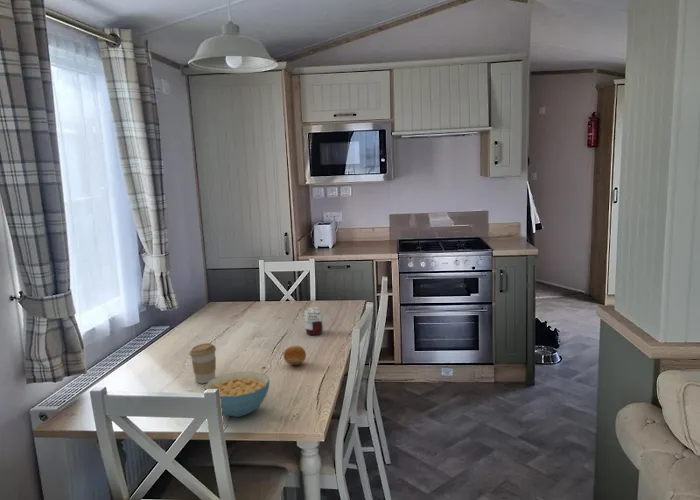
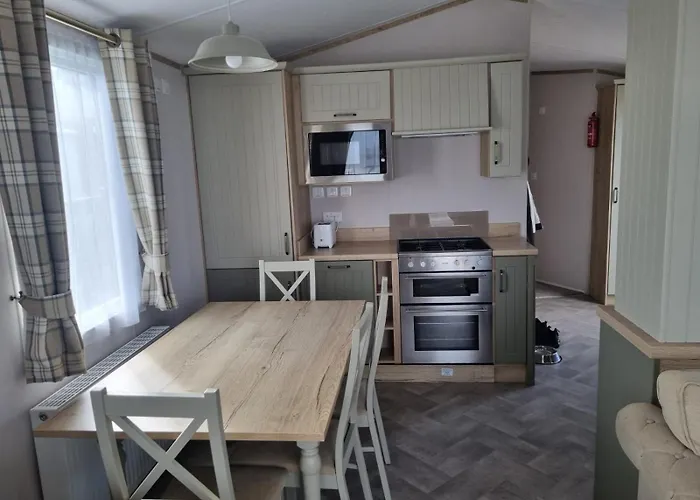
- fruit [283,345,307,366]
- cereal bowl [203,371,270,418]
- jar [304,306,324,336]
- coffee cup [189,342,217,384]
